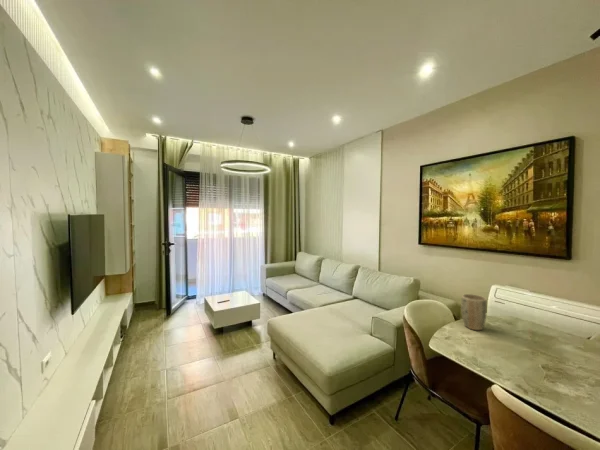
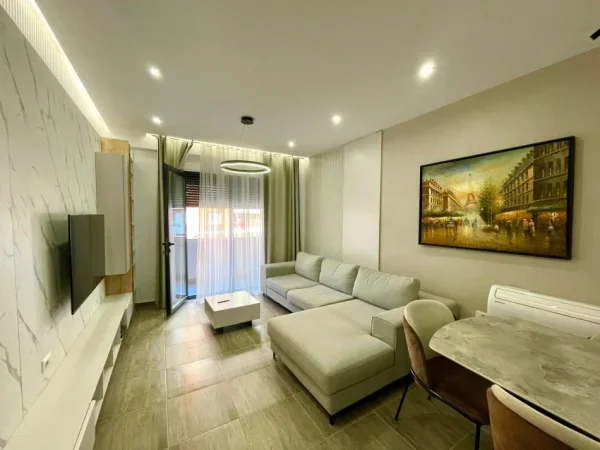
- plant pot [460,293,488,331]
